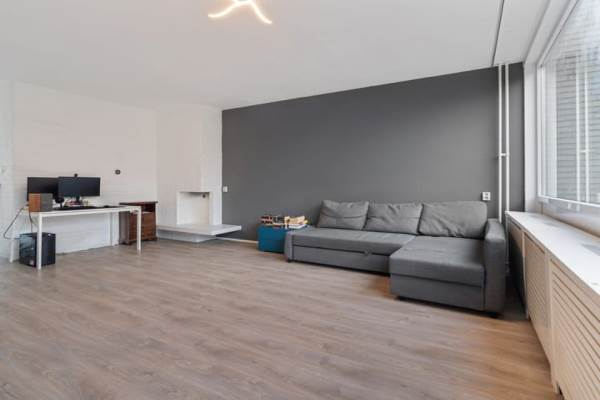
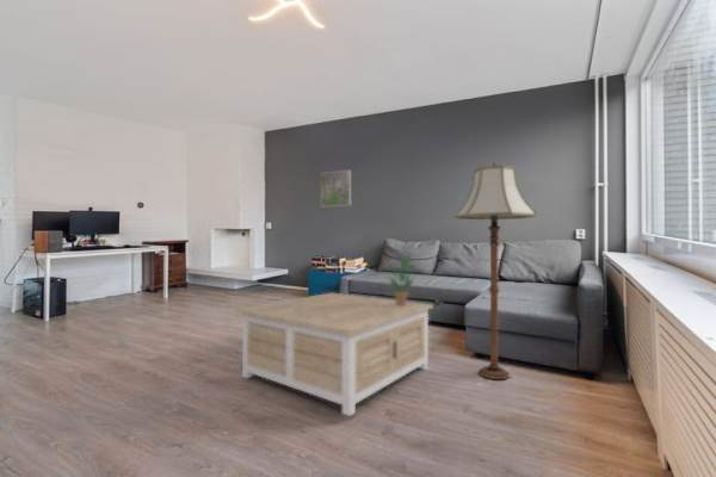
+ potted plant [387,252,416,306]
+ floor lamp [453,161,538,380]
+ coffee table [235,292,434,417]
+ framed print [320,169,352,207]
